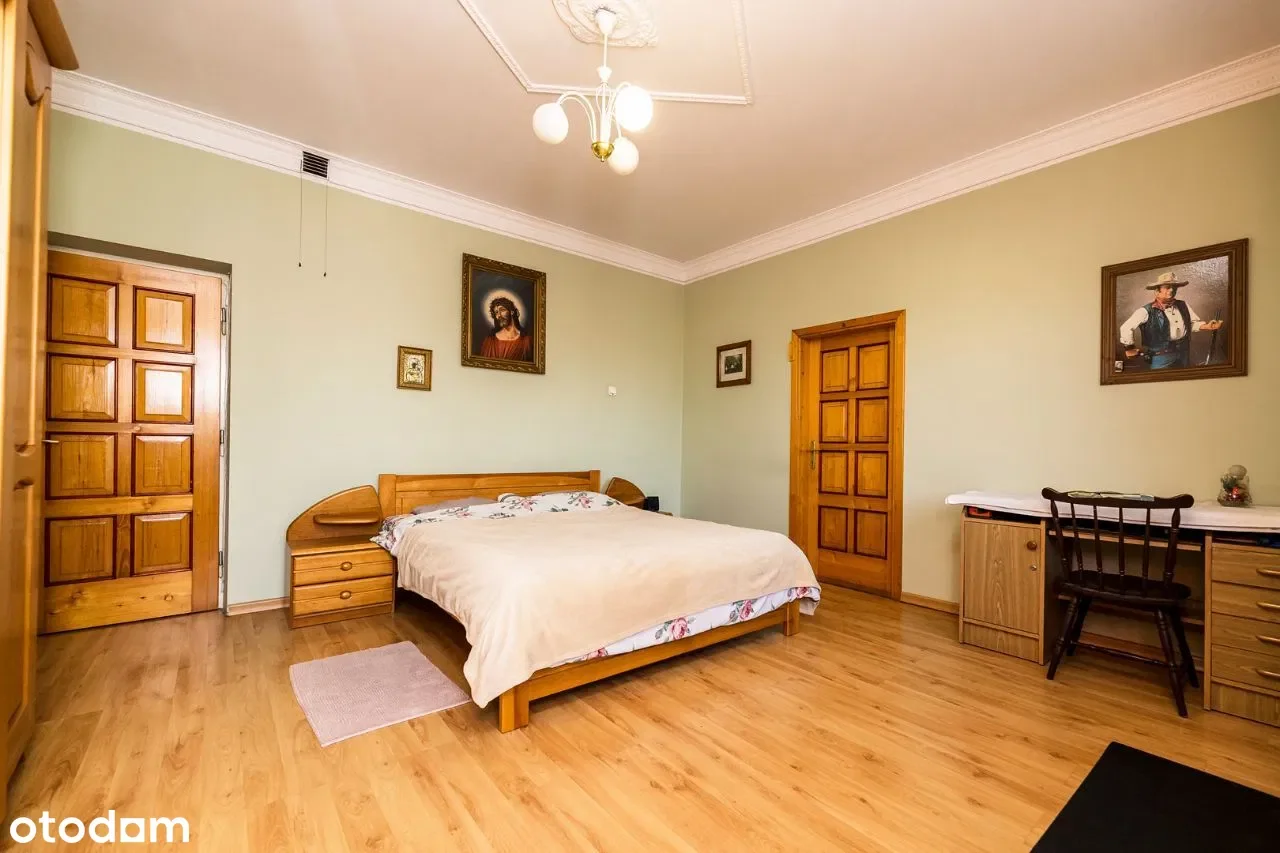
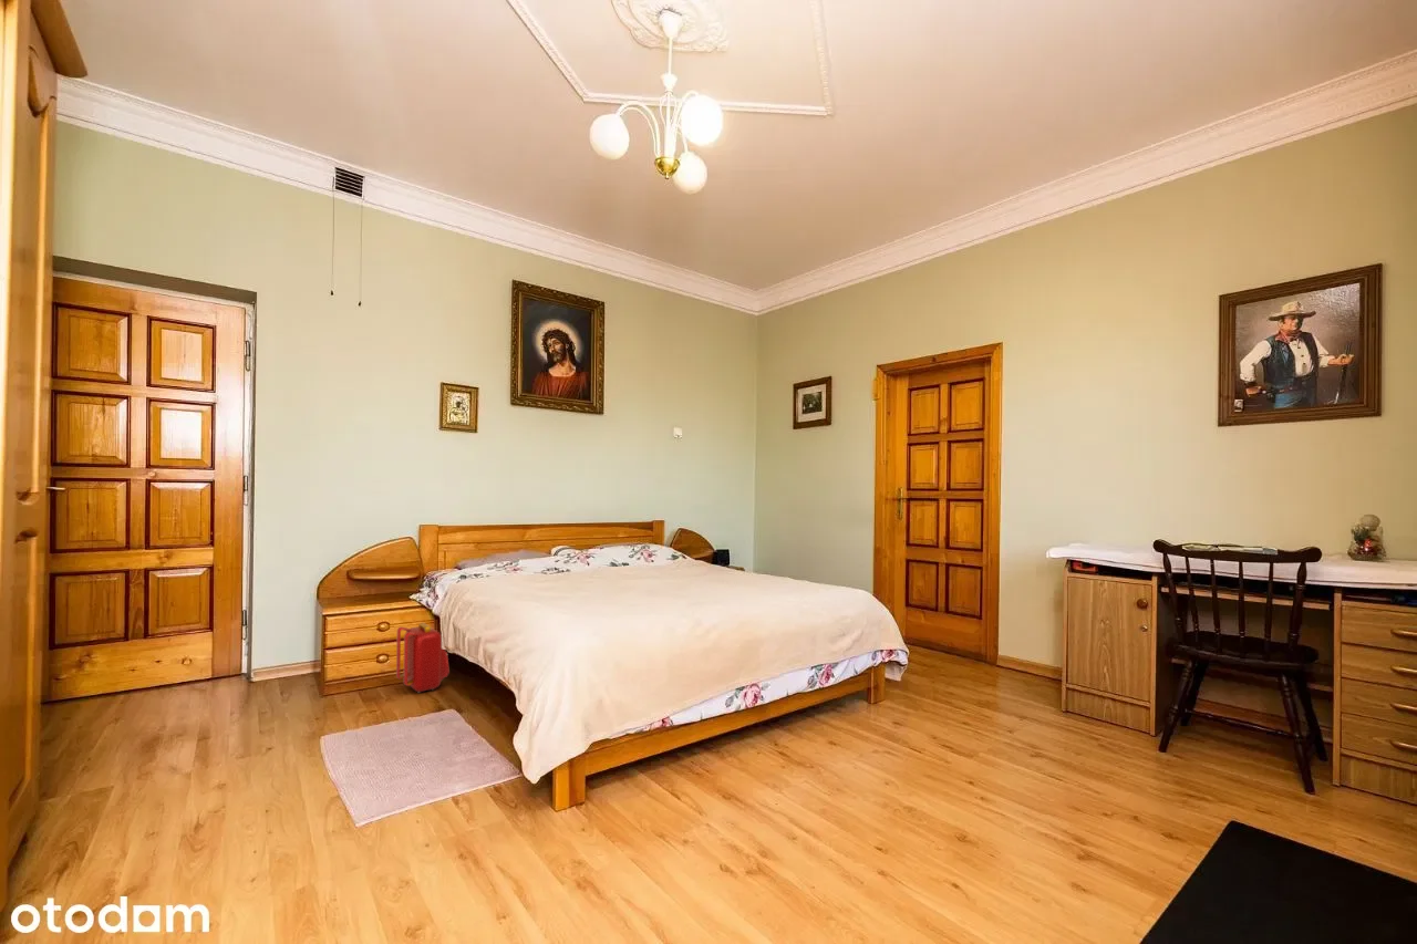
+ backpack [395,622,451,694]
